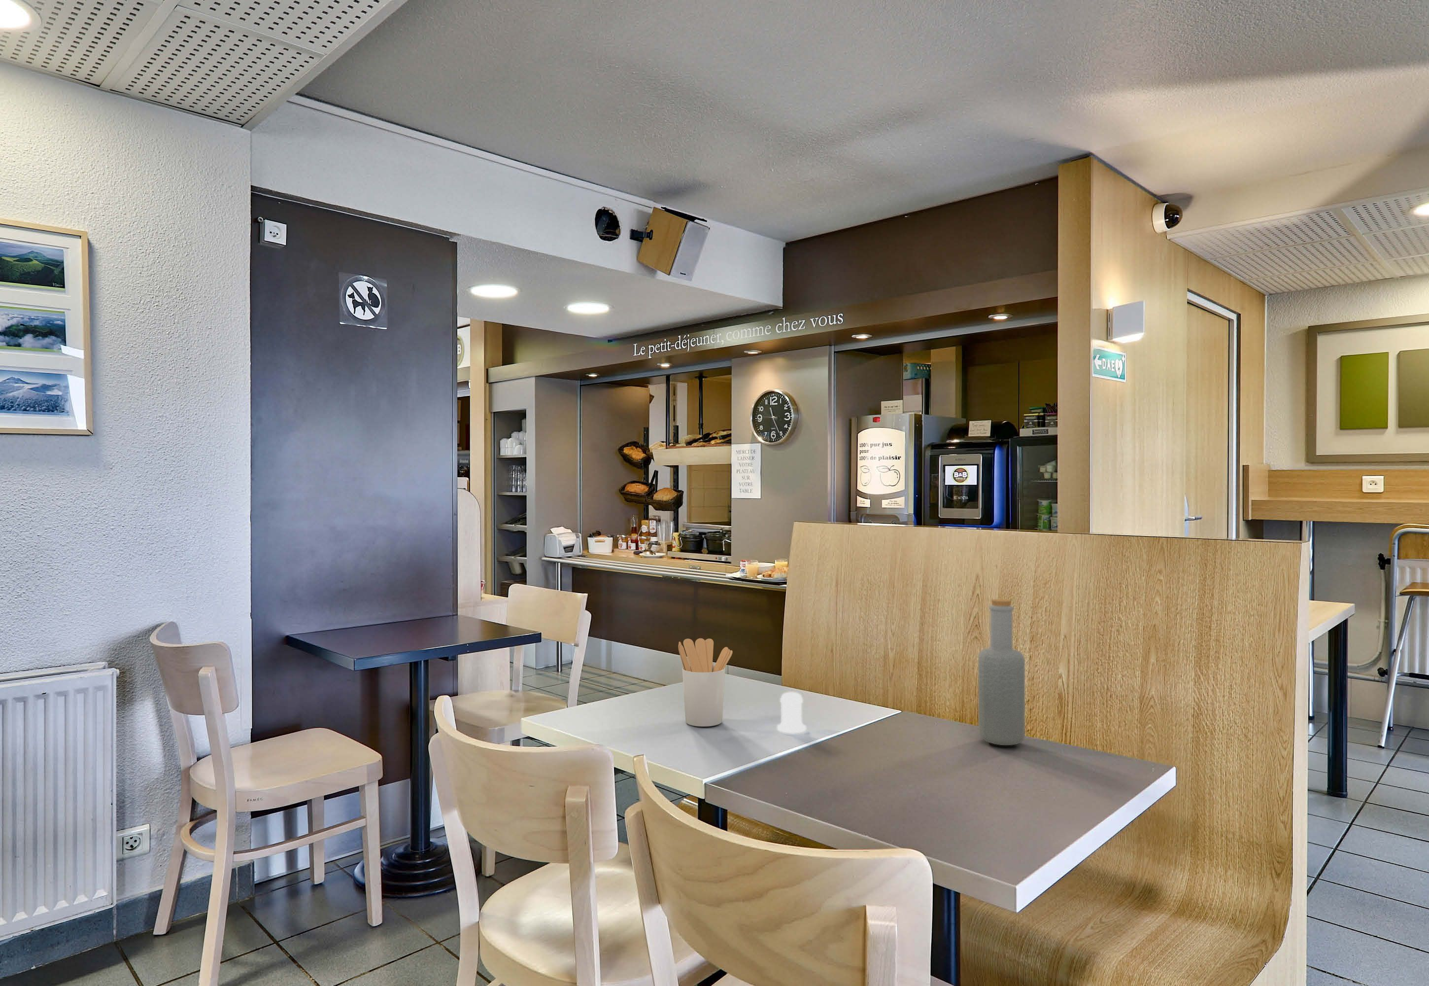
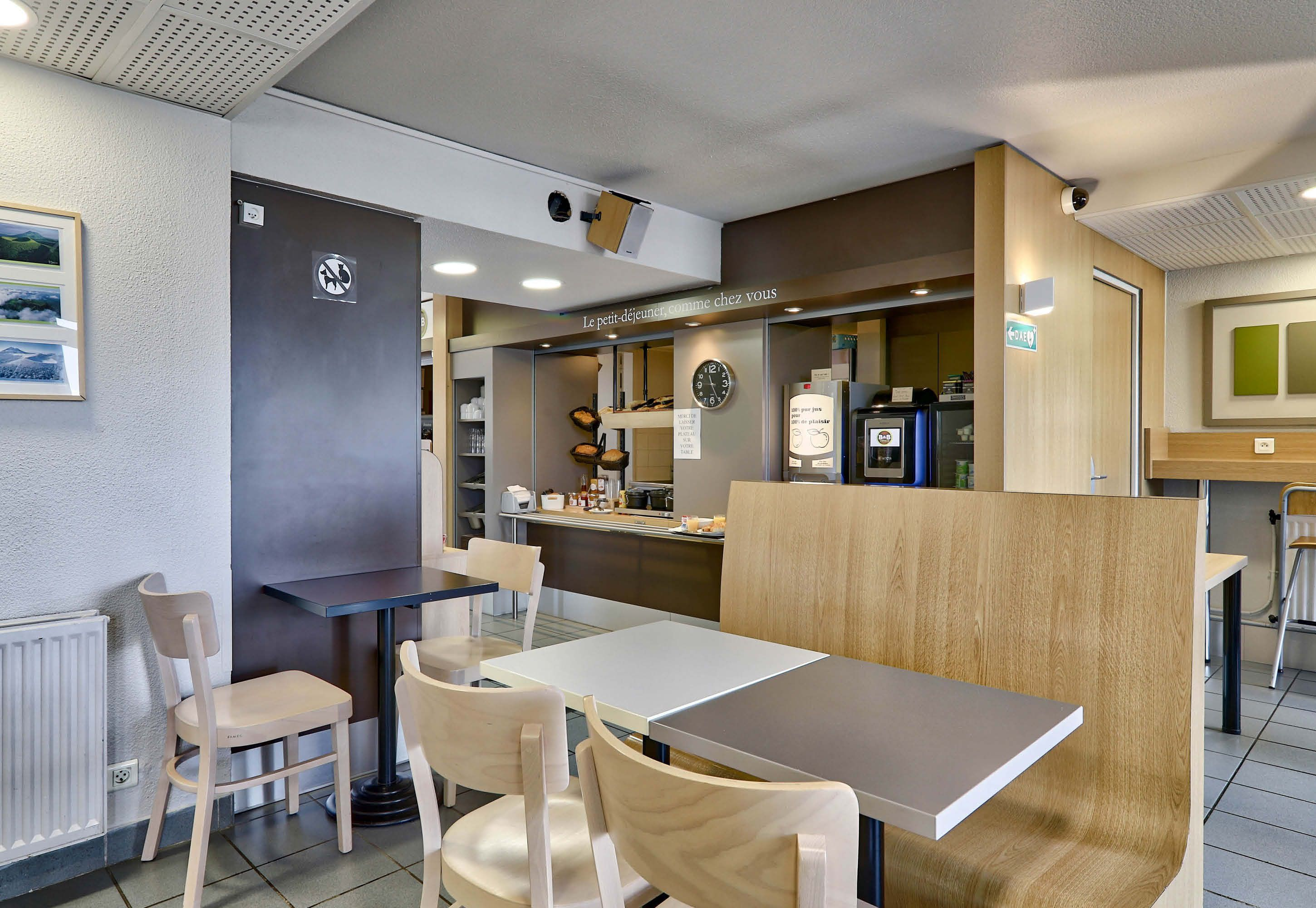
- bottle [977,598,1025,746]
- salt shaker [776,692,807,734]
- utensil holder [678,637,733,728]
